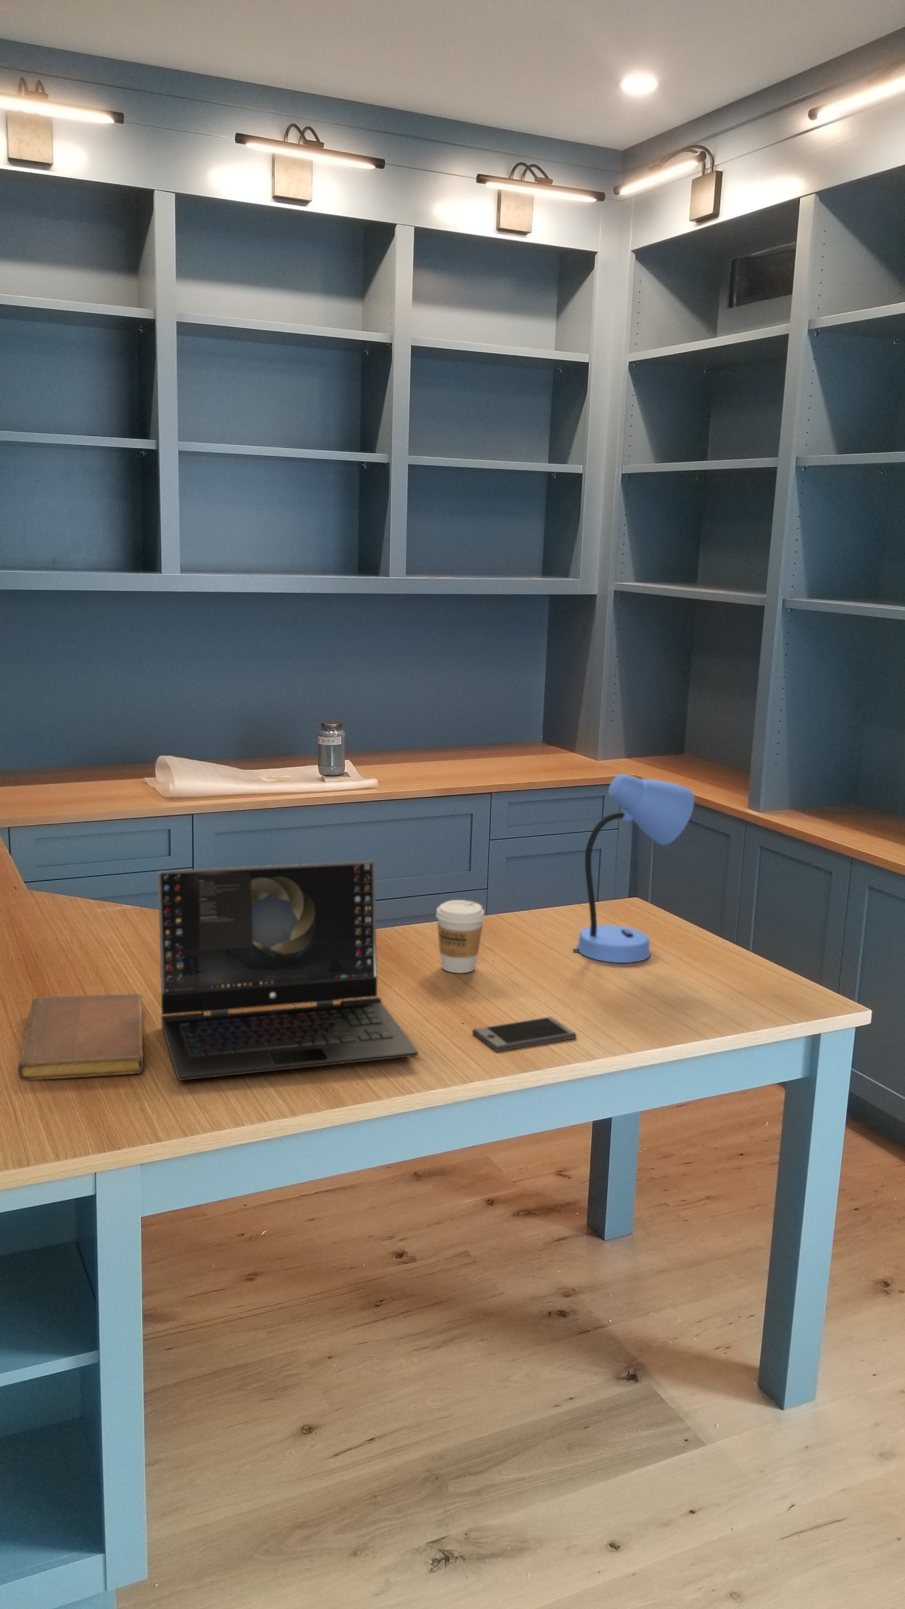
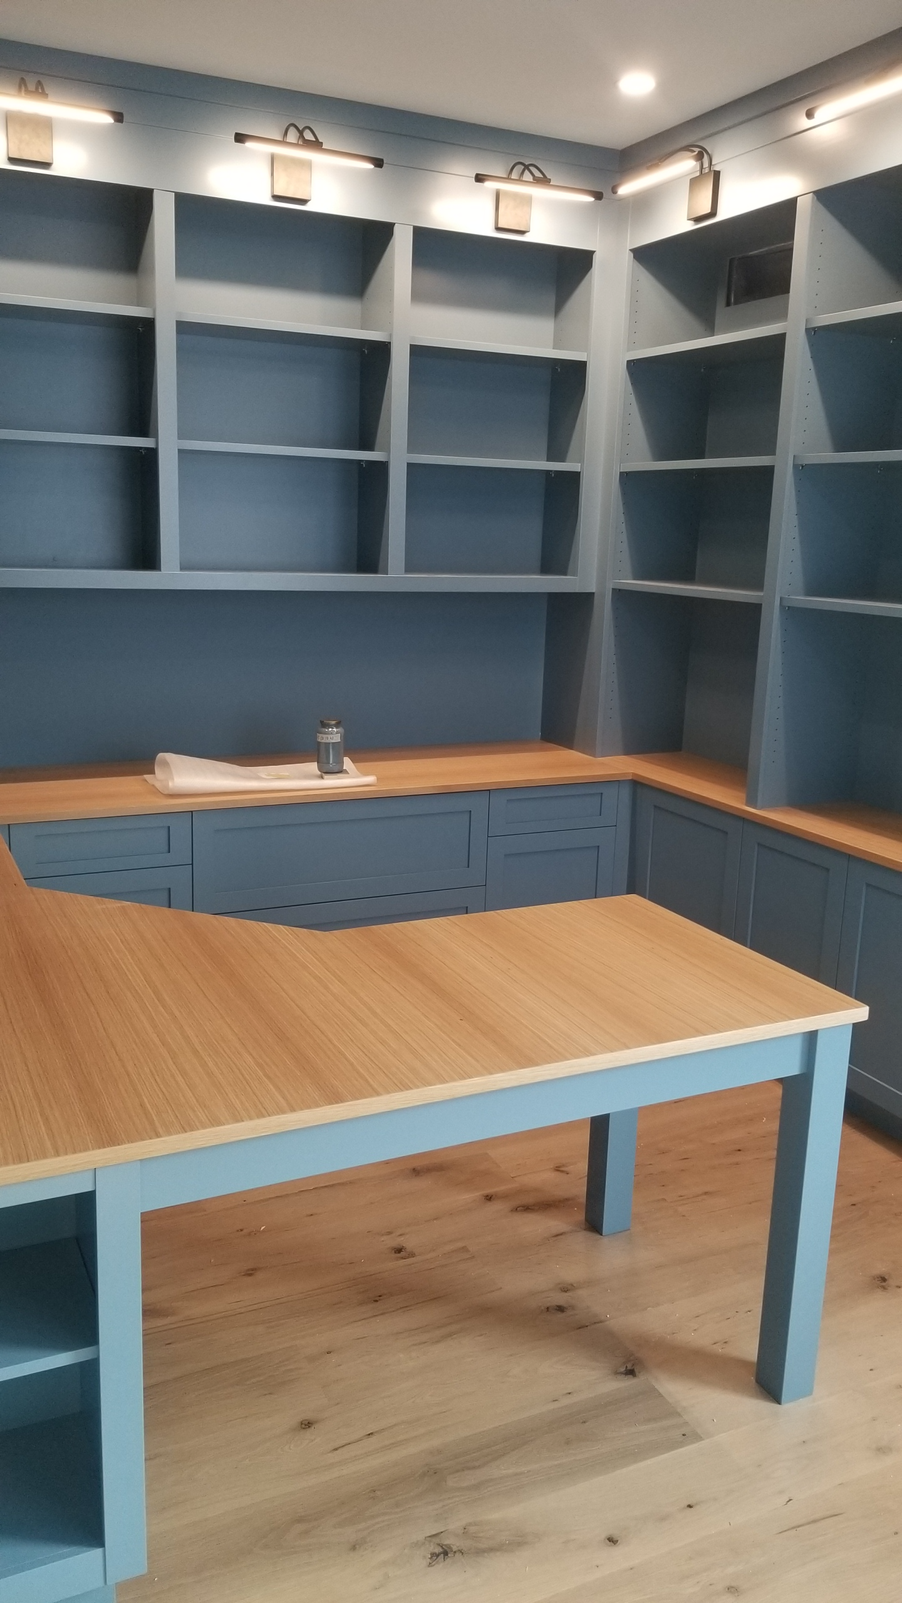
- laptop [157,861,419,1081]
- desk lamp [572,774,695,964]
- notebook [17,993,144,1081]
- smartphone [472,1017,577,1052]
- coffee cup [435,900,485,974]
